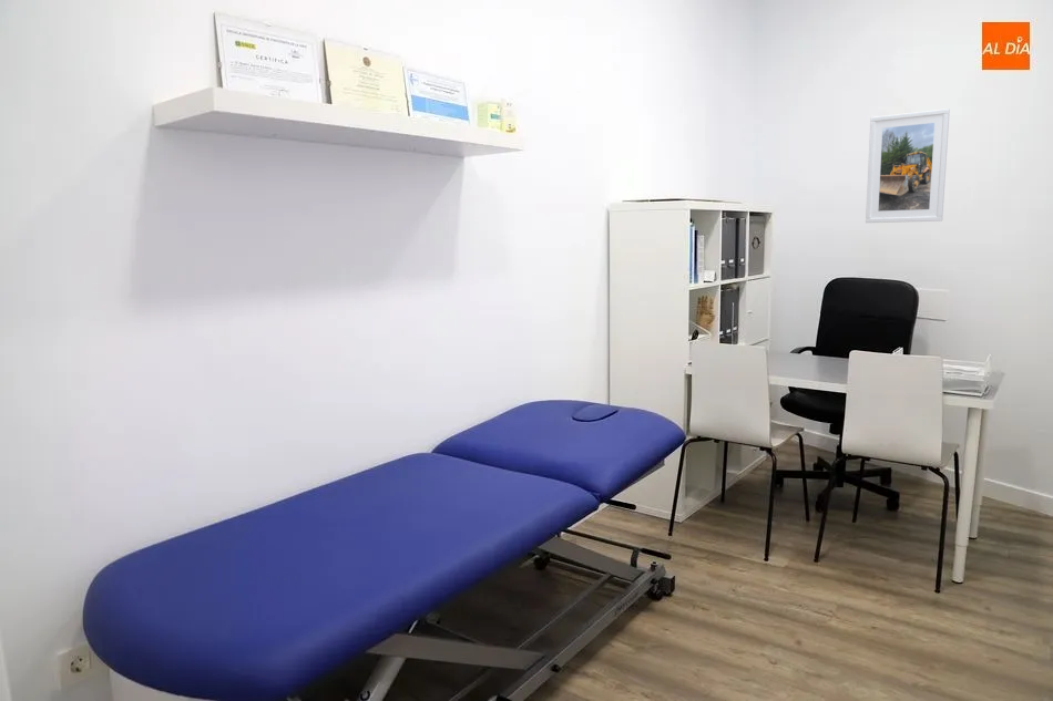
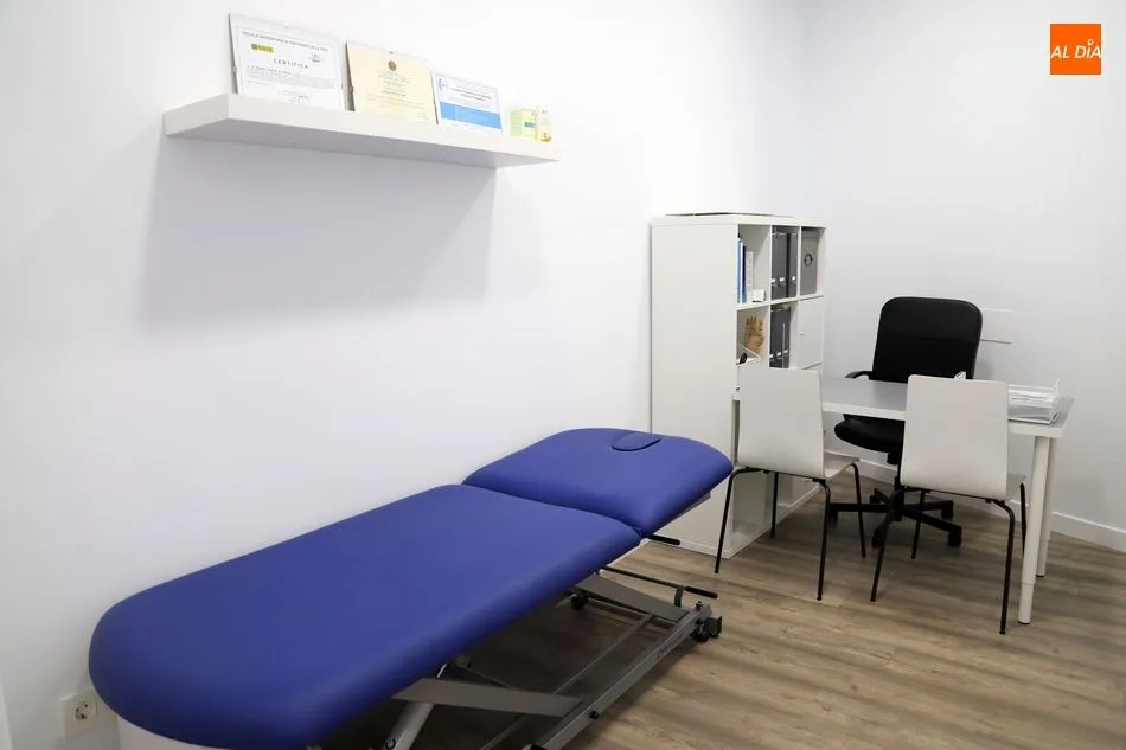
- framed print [865,107,951,224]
